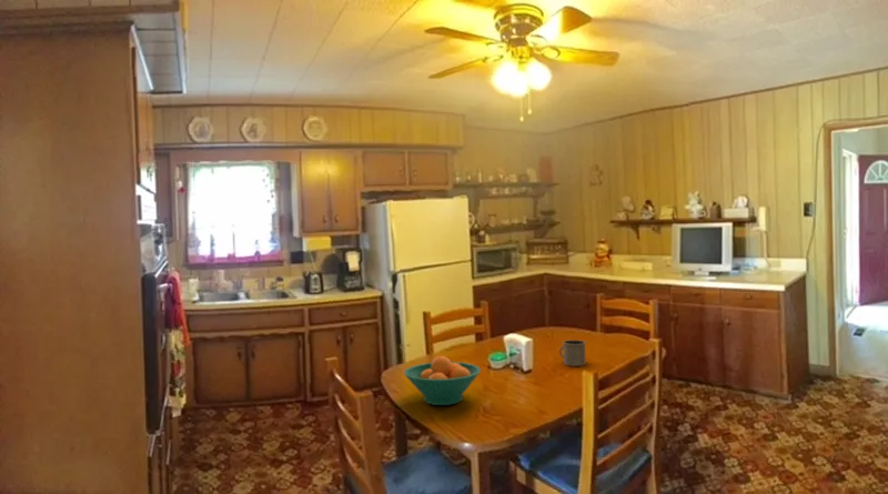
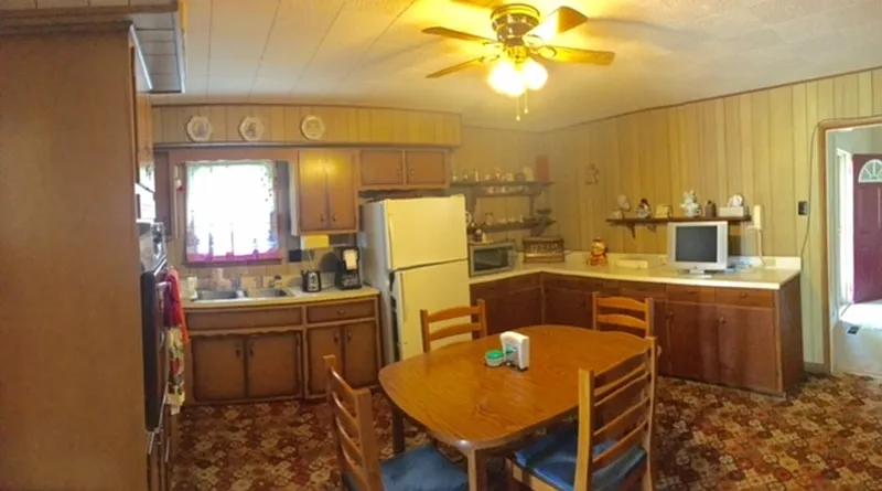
- mug [558,339,587,367]
- fruit bowl [403,355,482,406]
